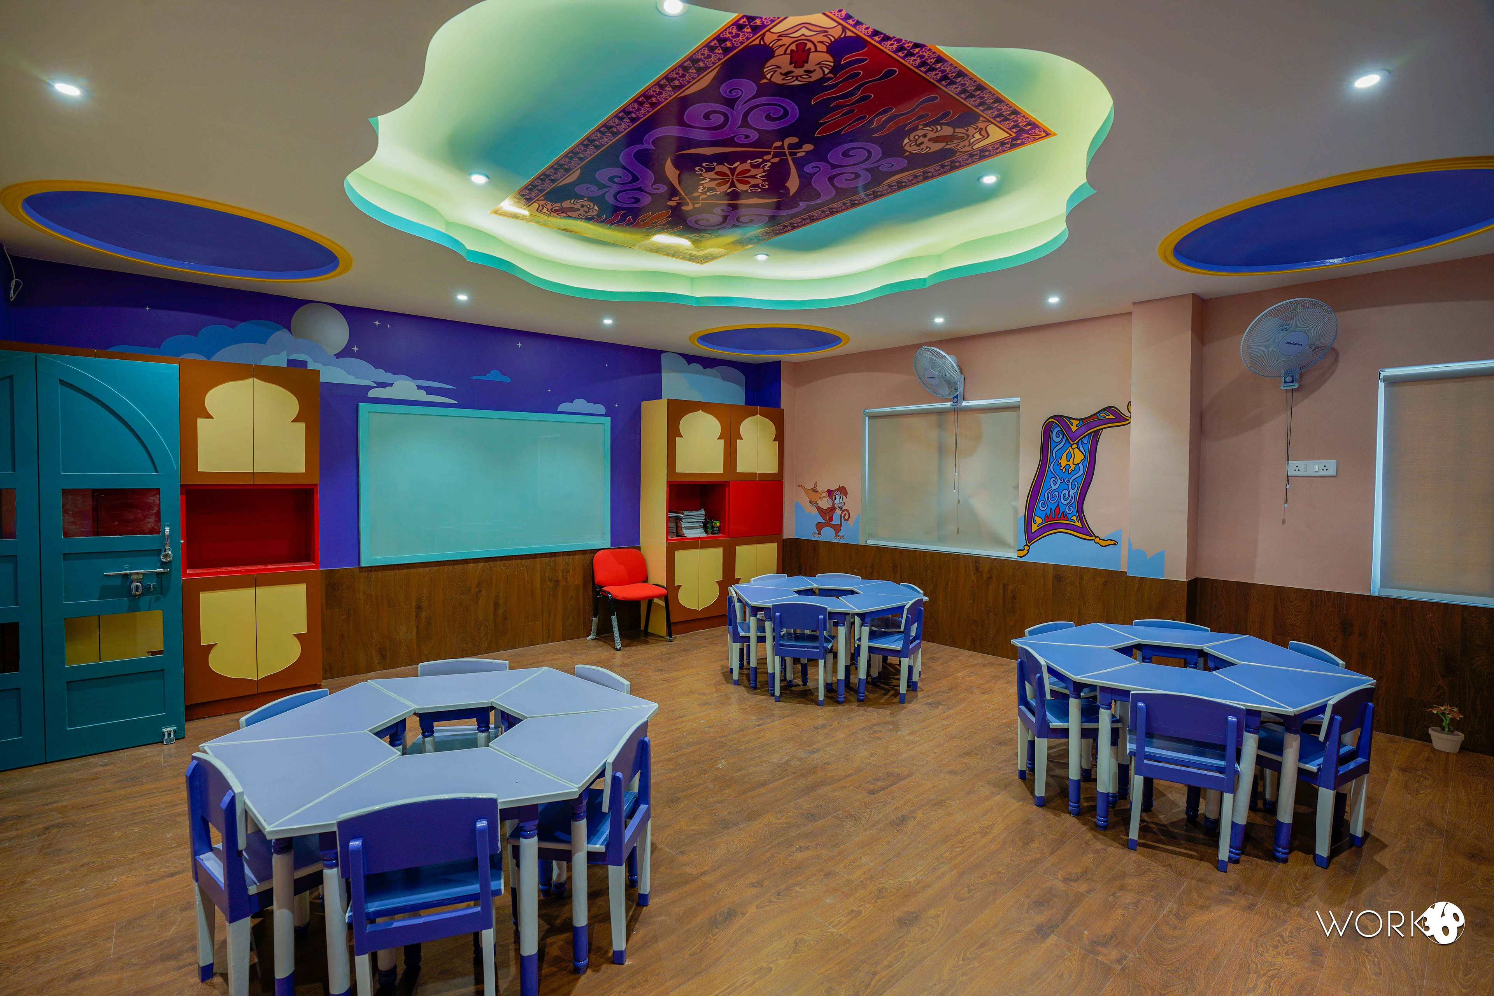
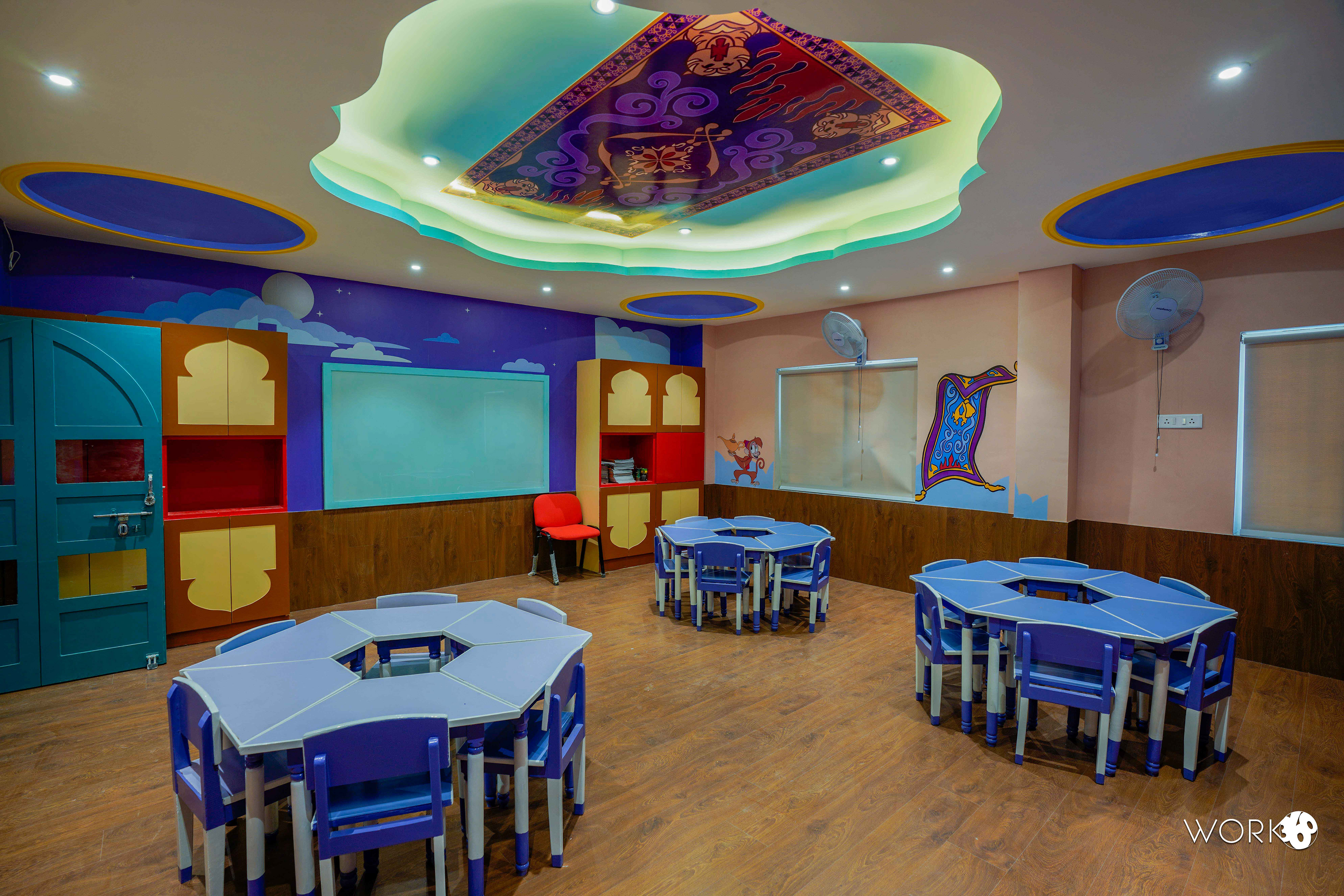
- potted plant [1425,703,1464,754]
